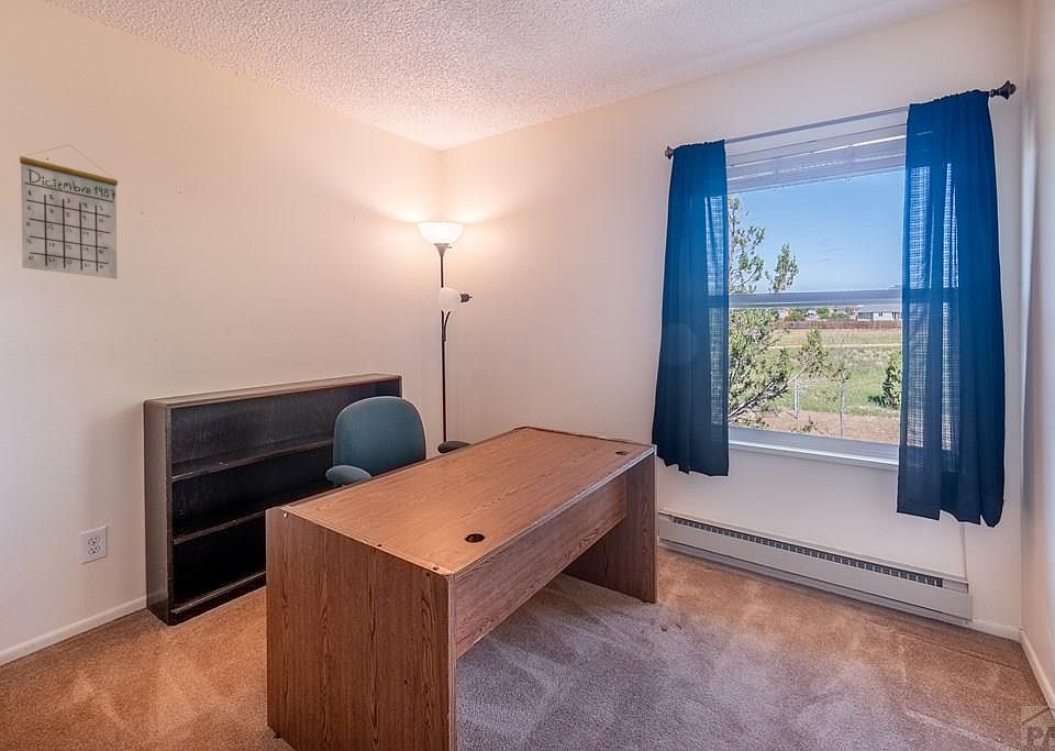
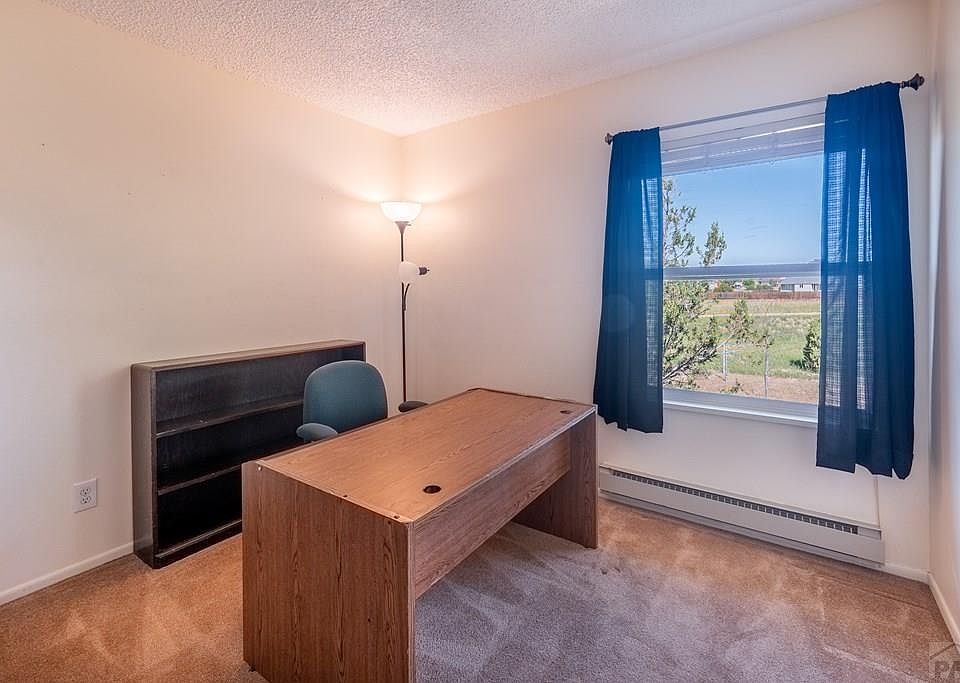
- calendar [19,144,119,279]
